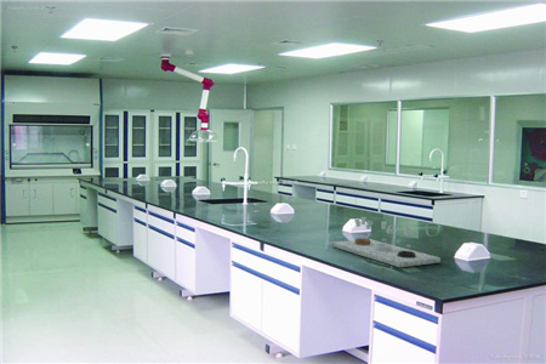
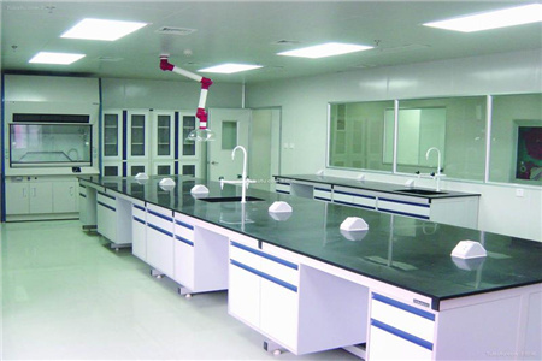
- laboratory equipment [331,216,442,268]
